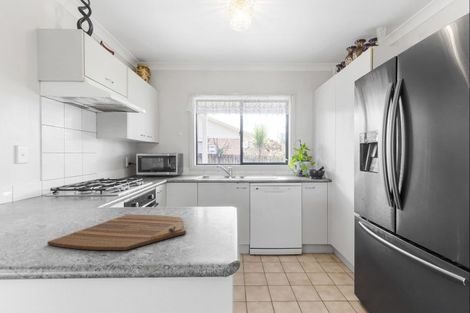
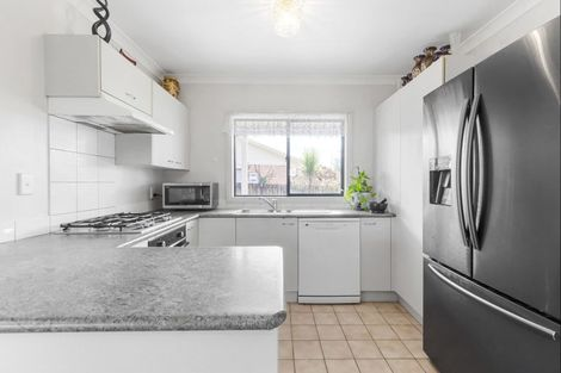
- cutting board [46,214,187,251]
